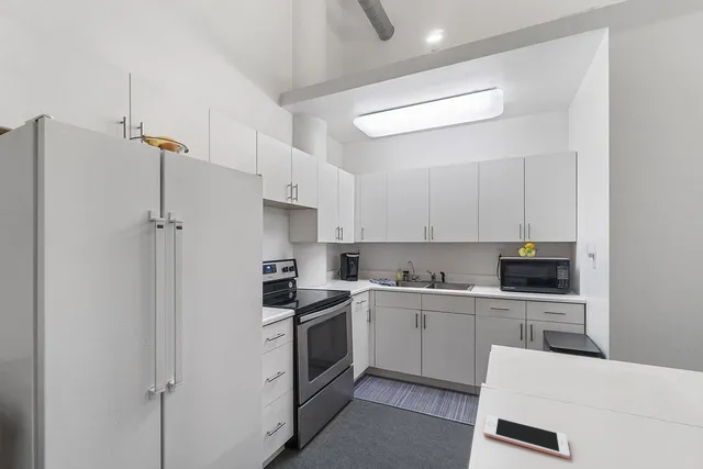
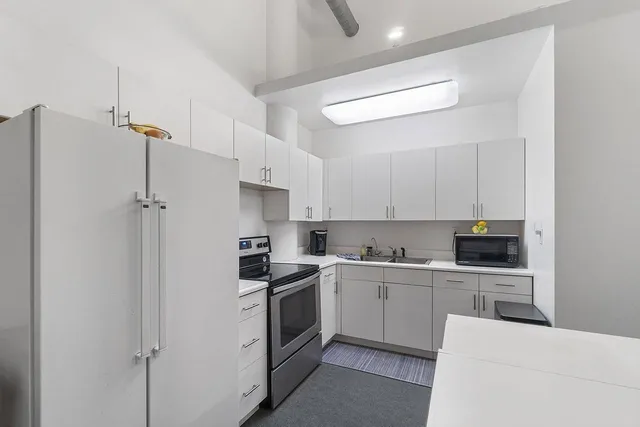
- cell phone [482,414,571,460]
